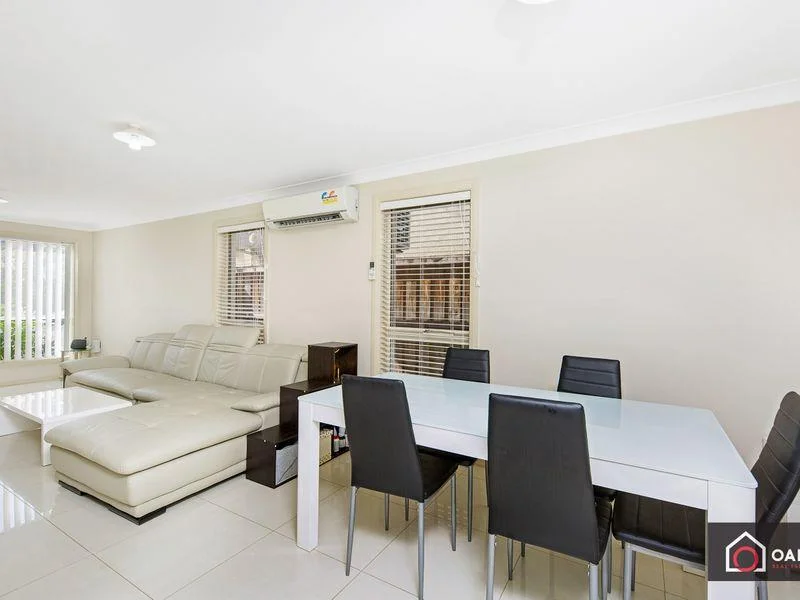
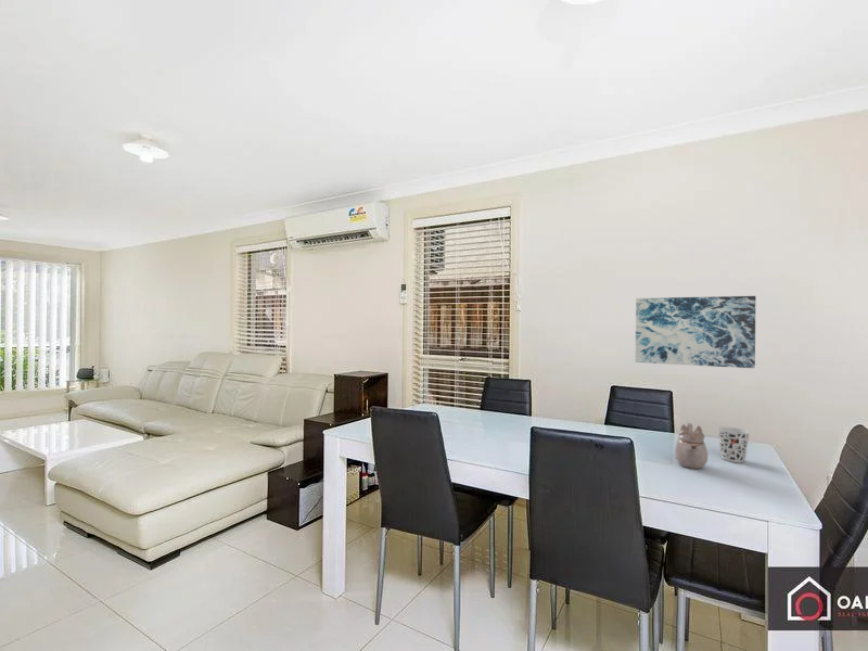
+ wall art [635,295,757,369]
+ teapot [674,422,709,470]
+ cup [716,426,751,463]
